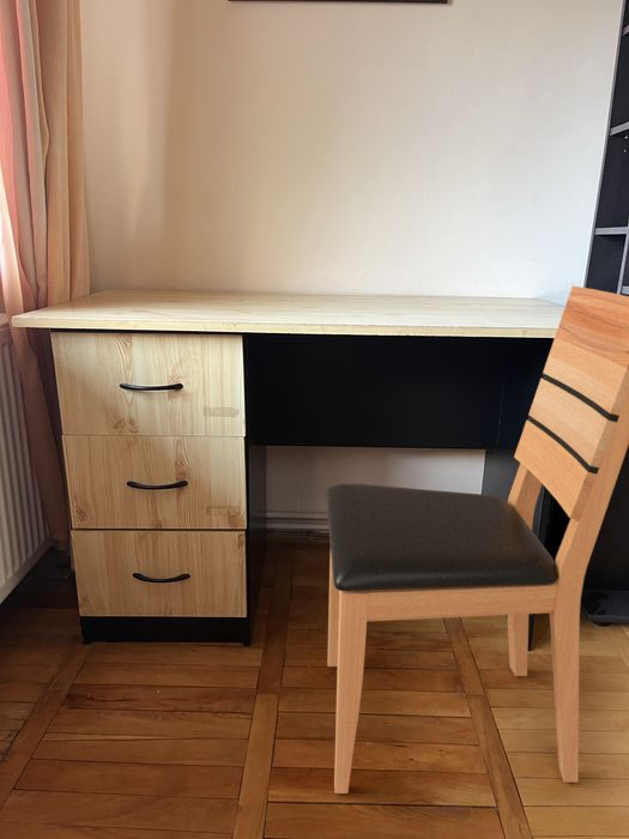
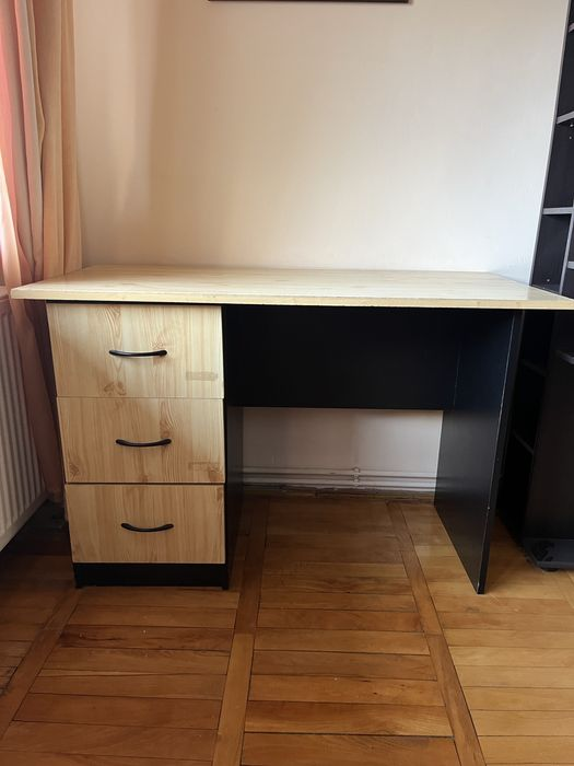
- chair [325,285,629,795]
